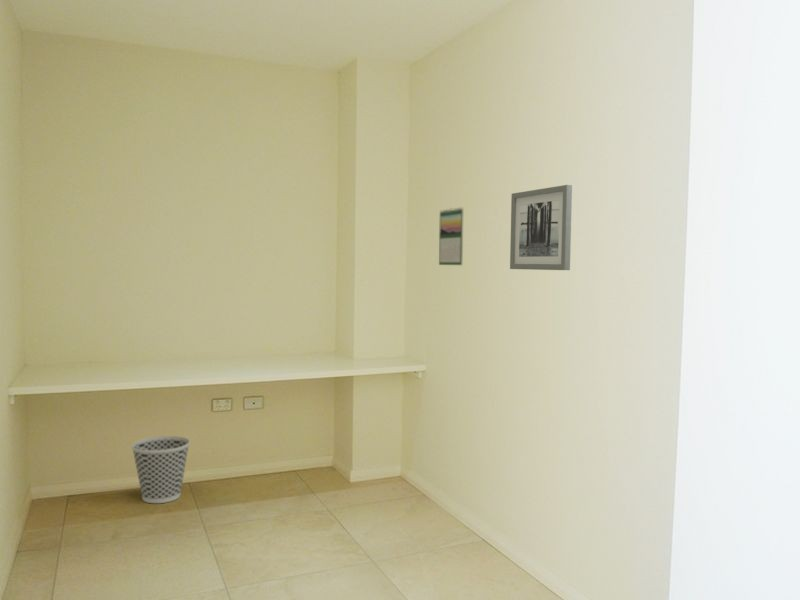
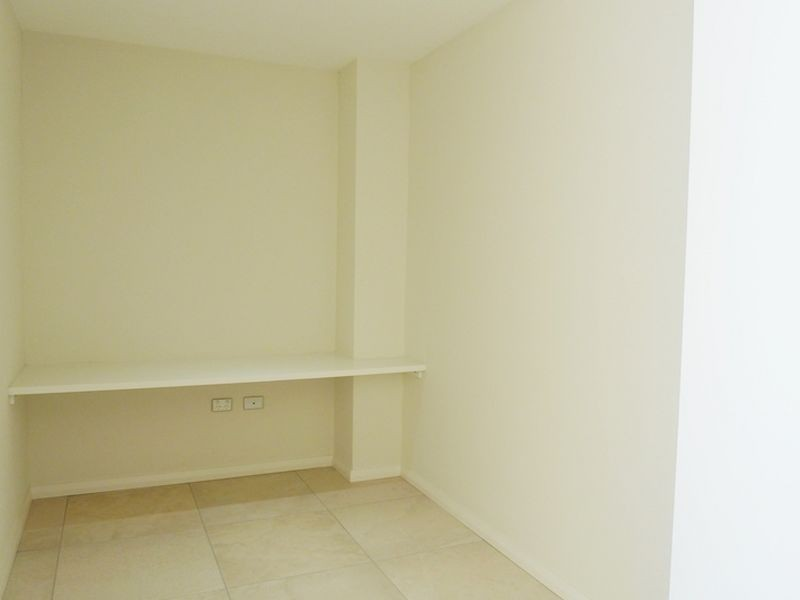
- wall art [509,184,573,271]
- calendar [438,206,465,266]
- wastebasket [130,435,191,504]
